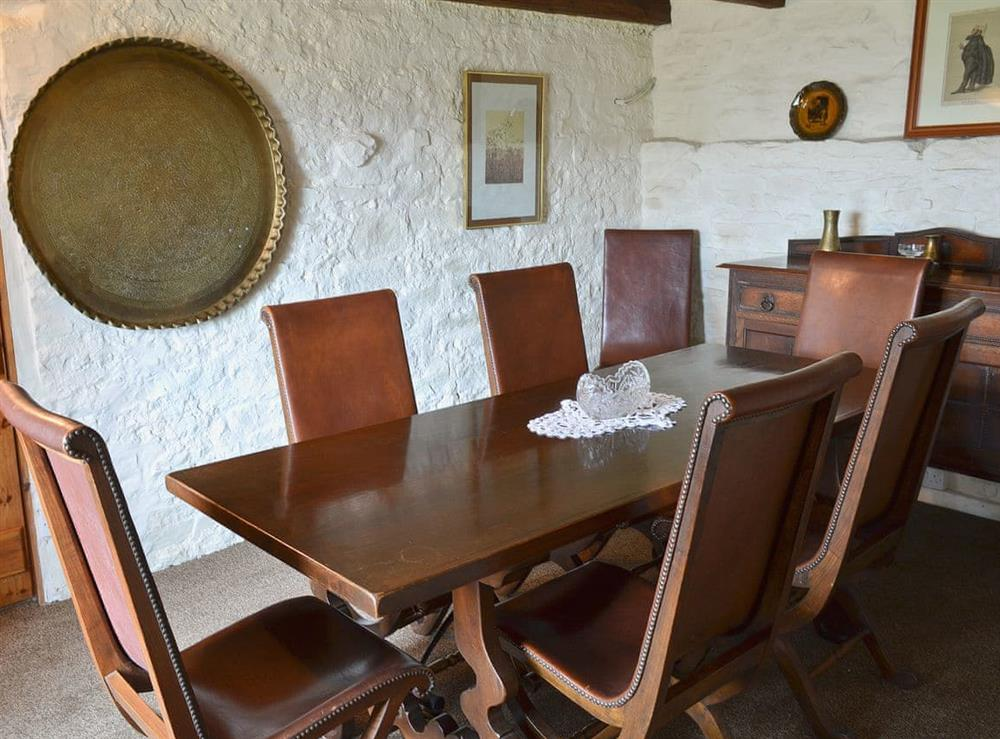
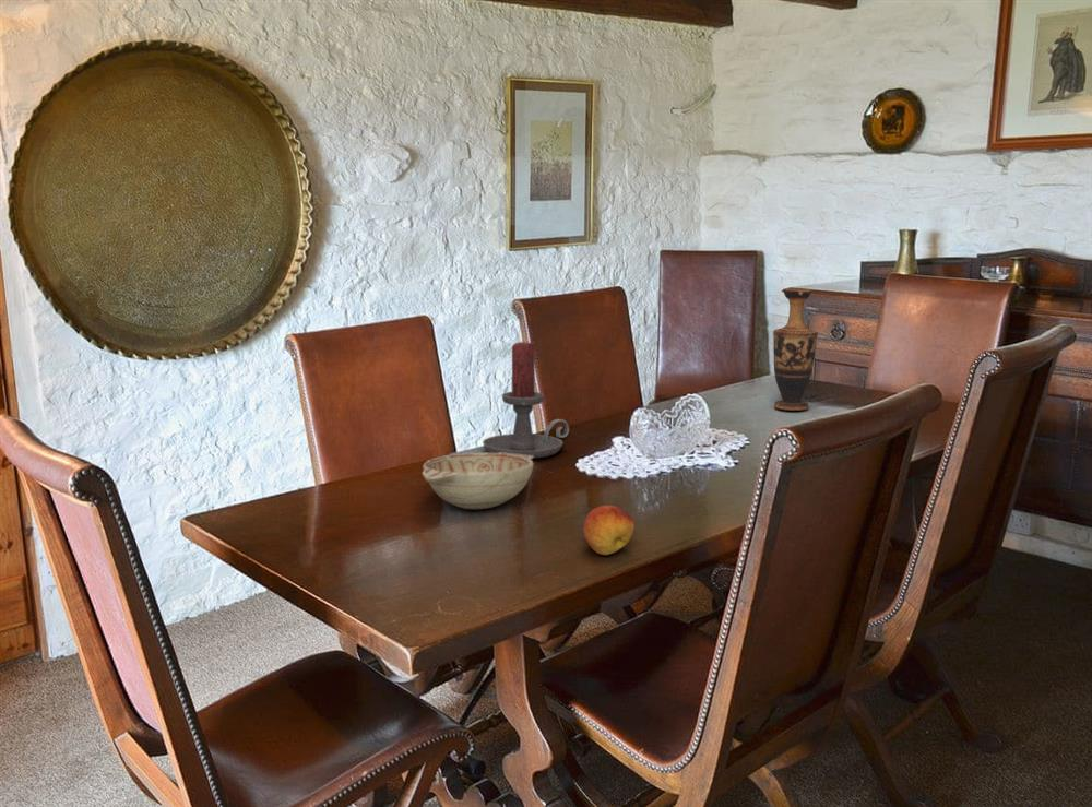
+ decorative bowl [422,452,534,510]
+ candle holder [482,340,570,459]
+ vase [772,287,819,412]
+ fruit [582,505,636,556]
